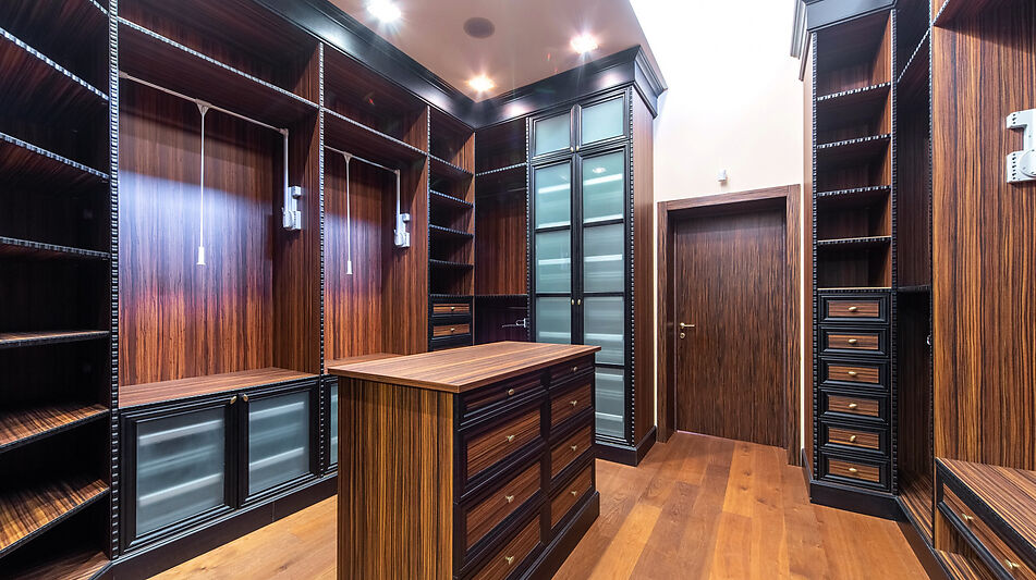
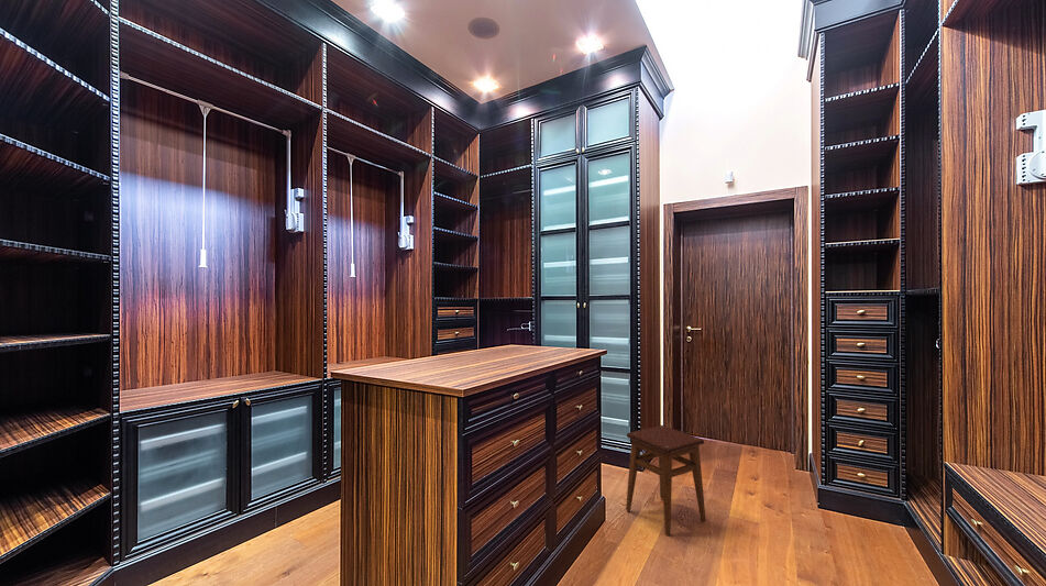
+ stool [625,424,707,538]
